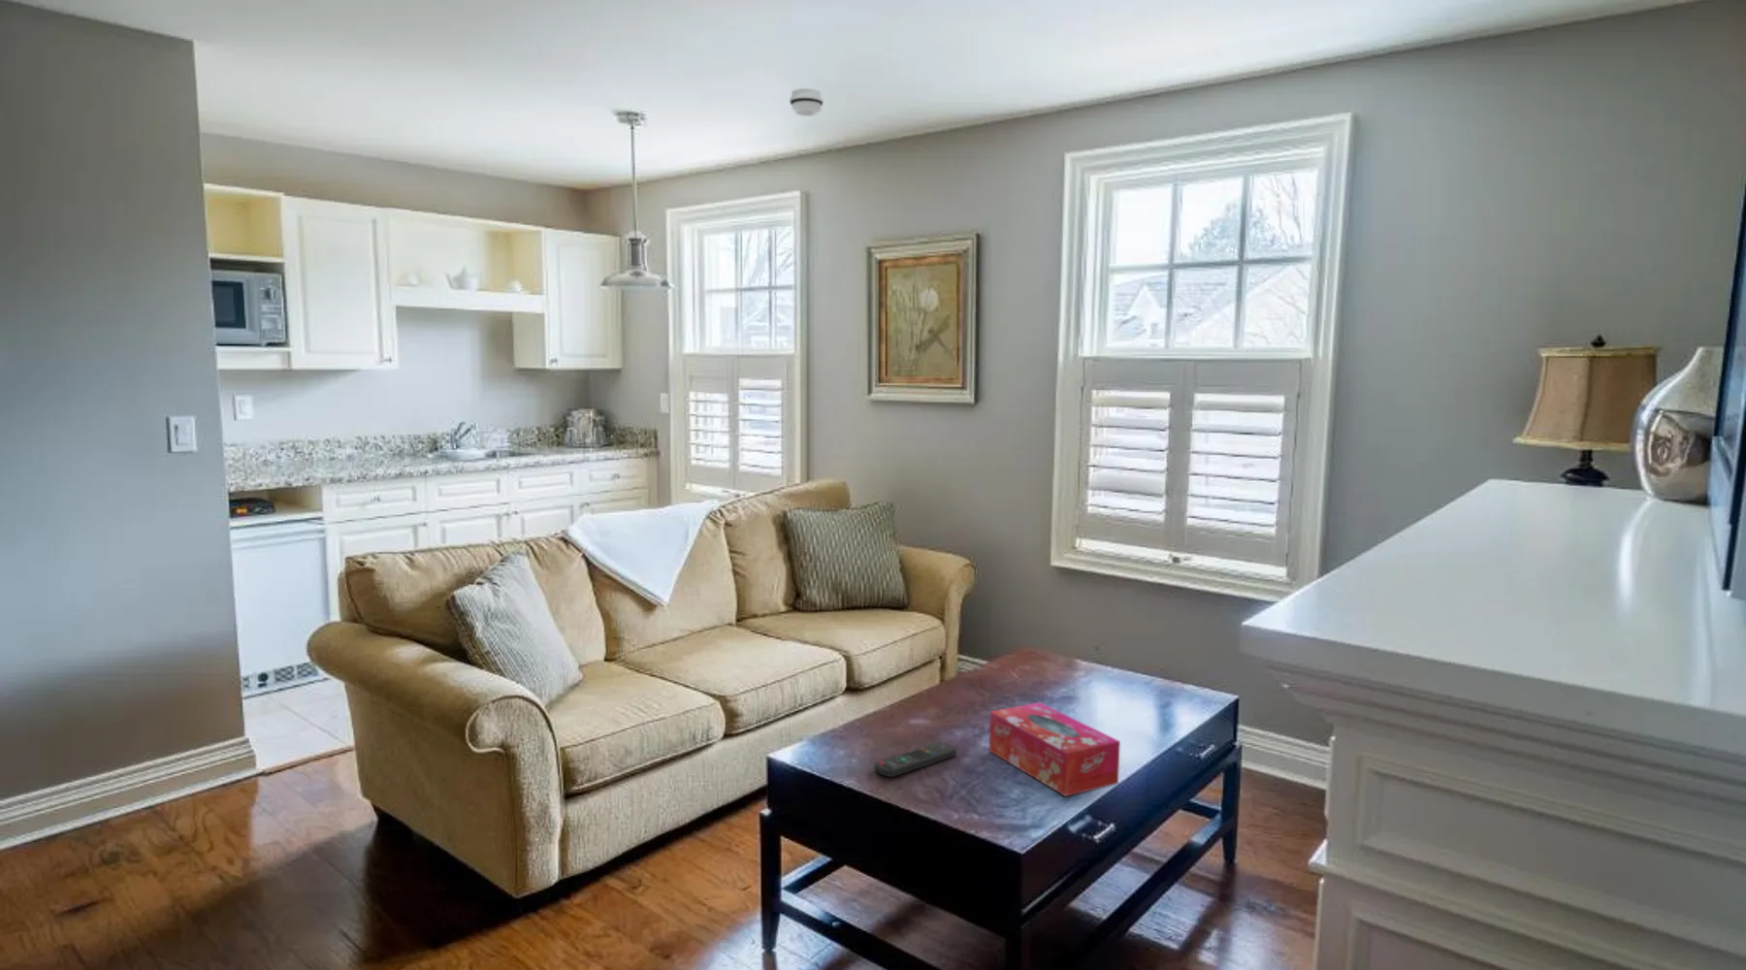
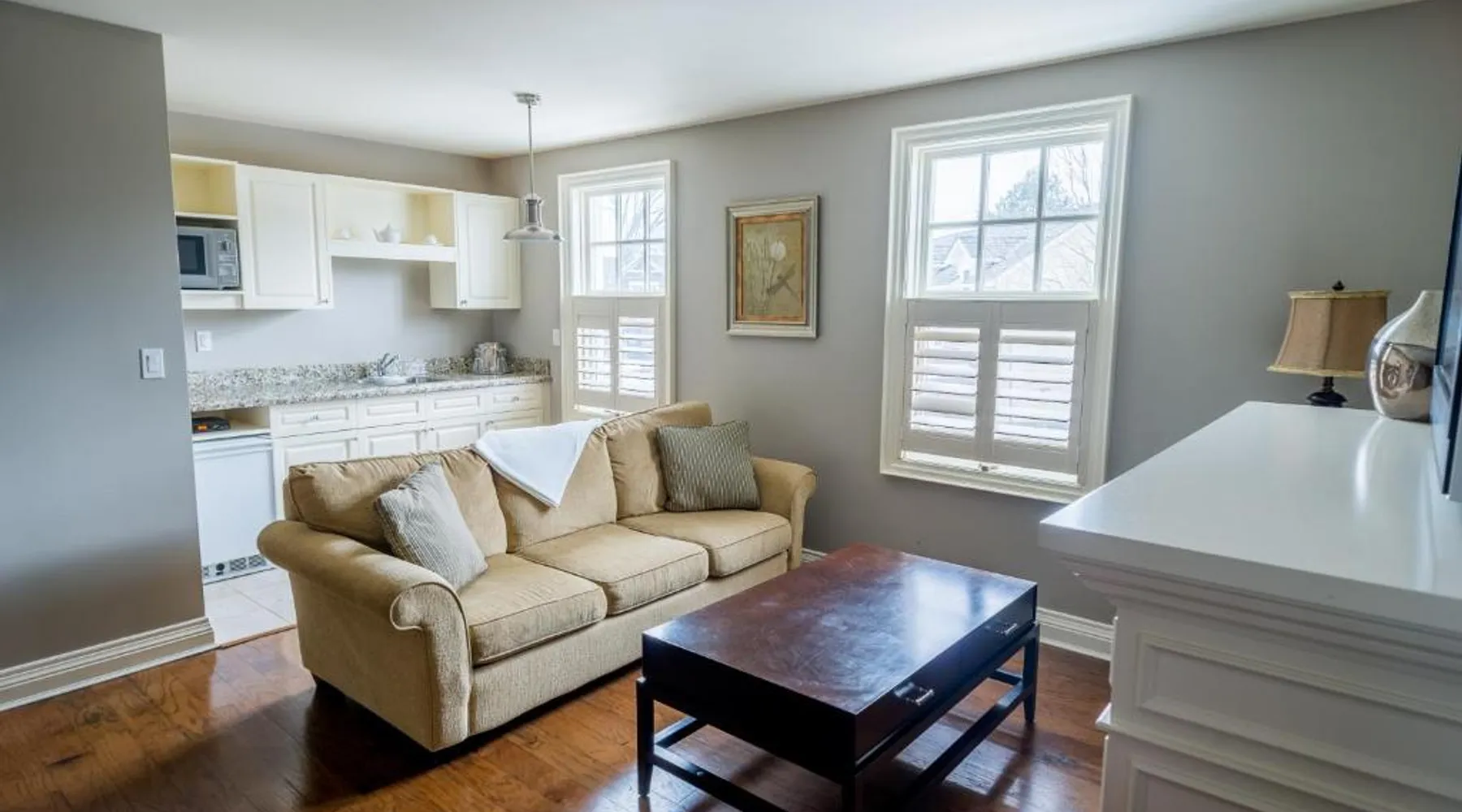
- remote control [874,741,958,778]
- tissue box [989,701,1121,797]
- smoke detector [788,87,824,117]
